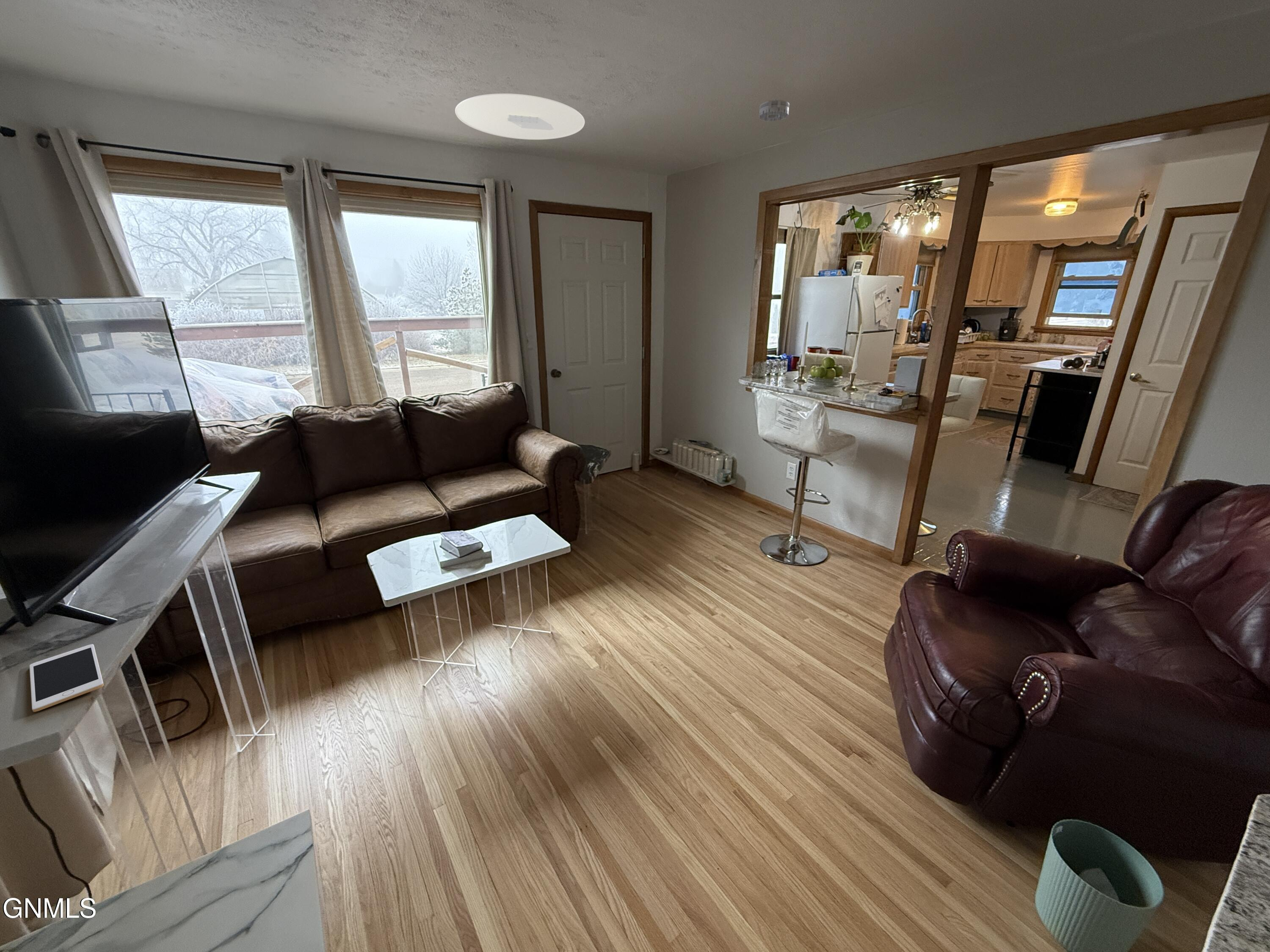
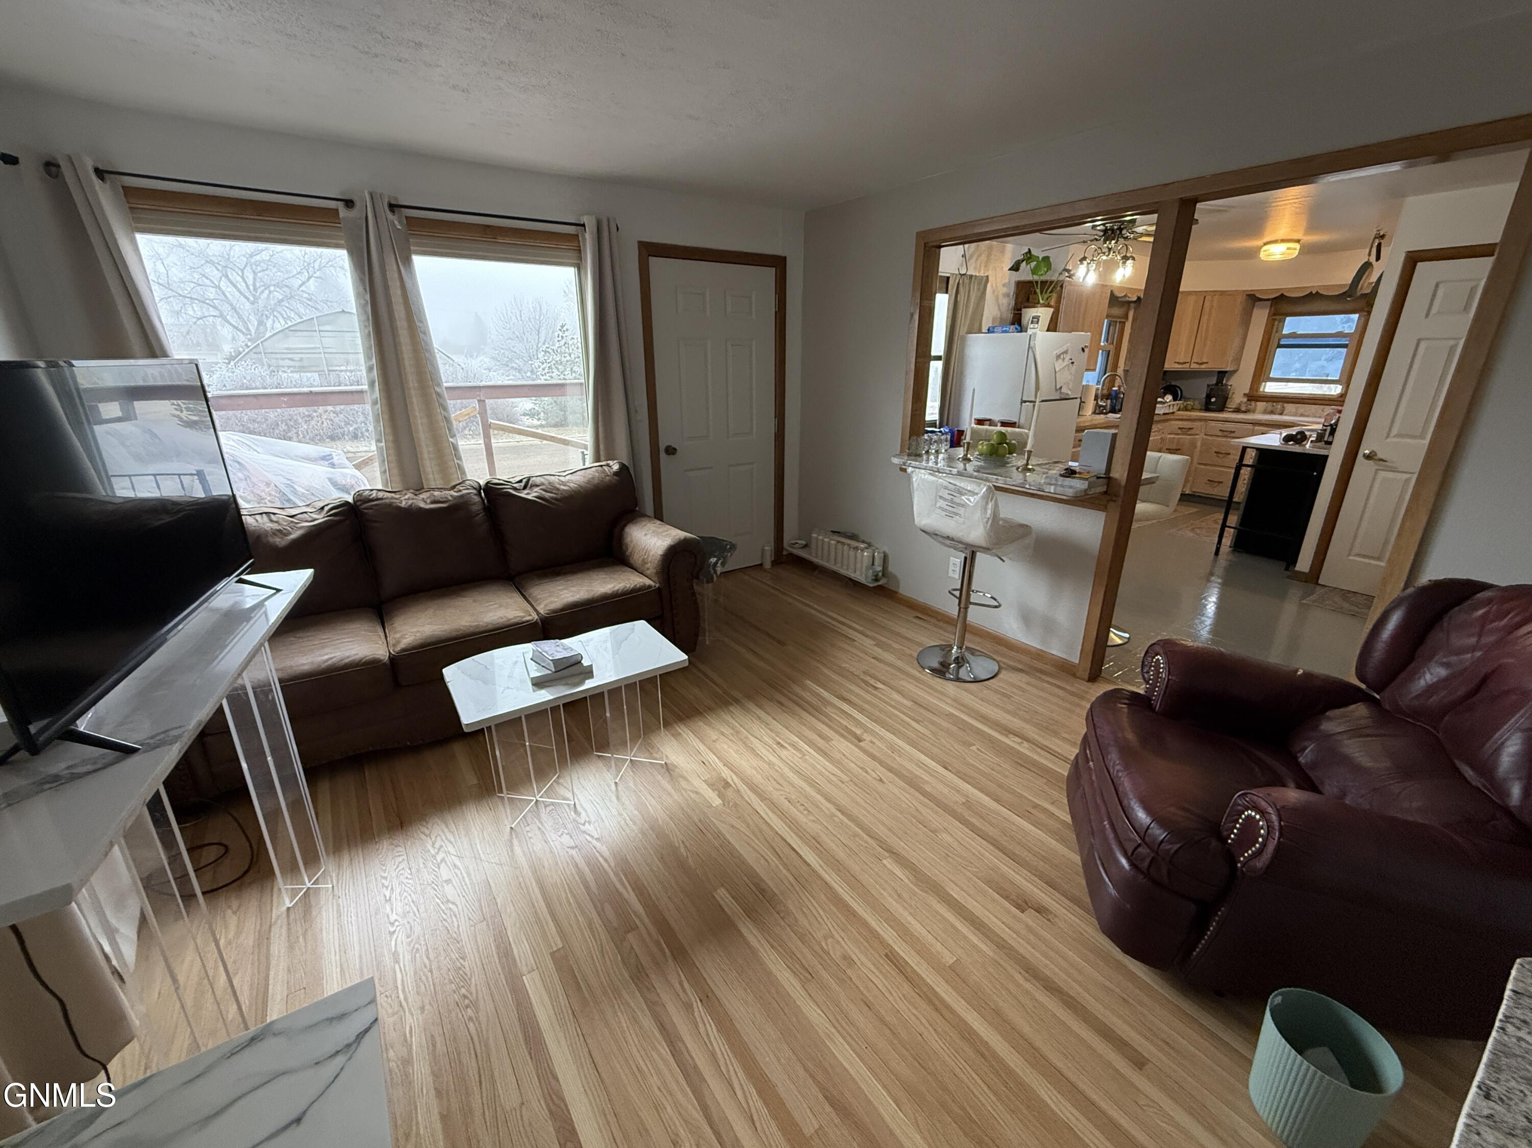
- ceiling light [455,93,585,140]
- smoke detector [759,99,790,122]
- cell phone [29,644,104,712]
